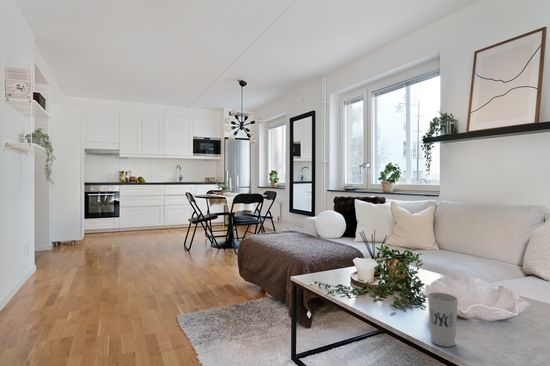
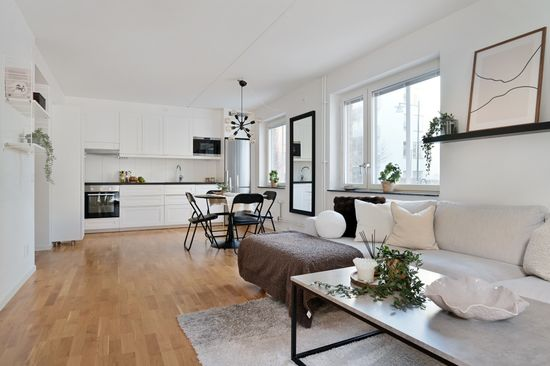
- cup [427,291,459,348]
